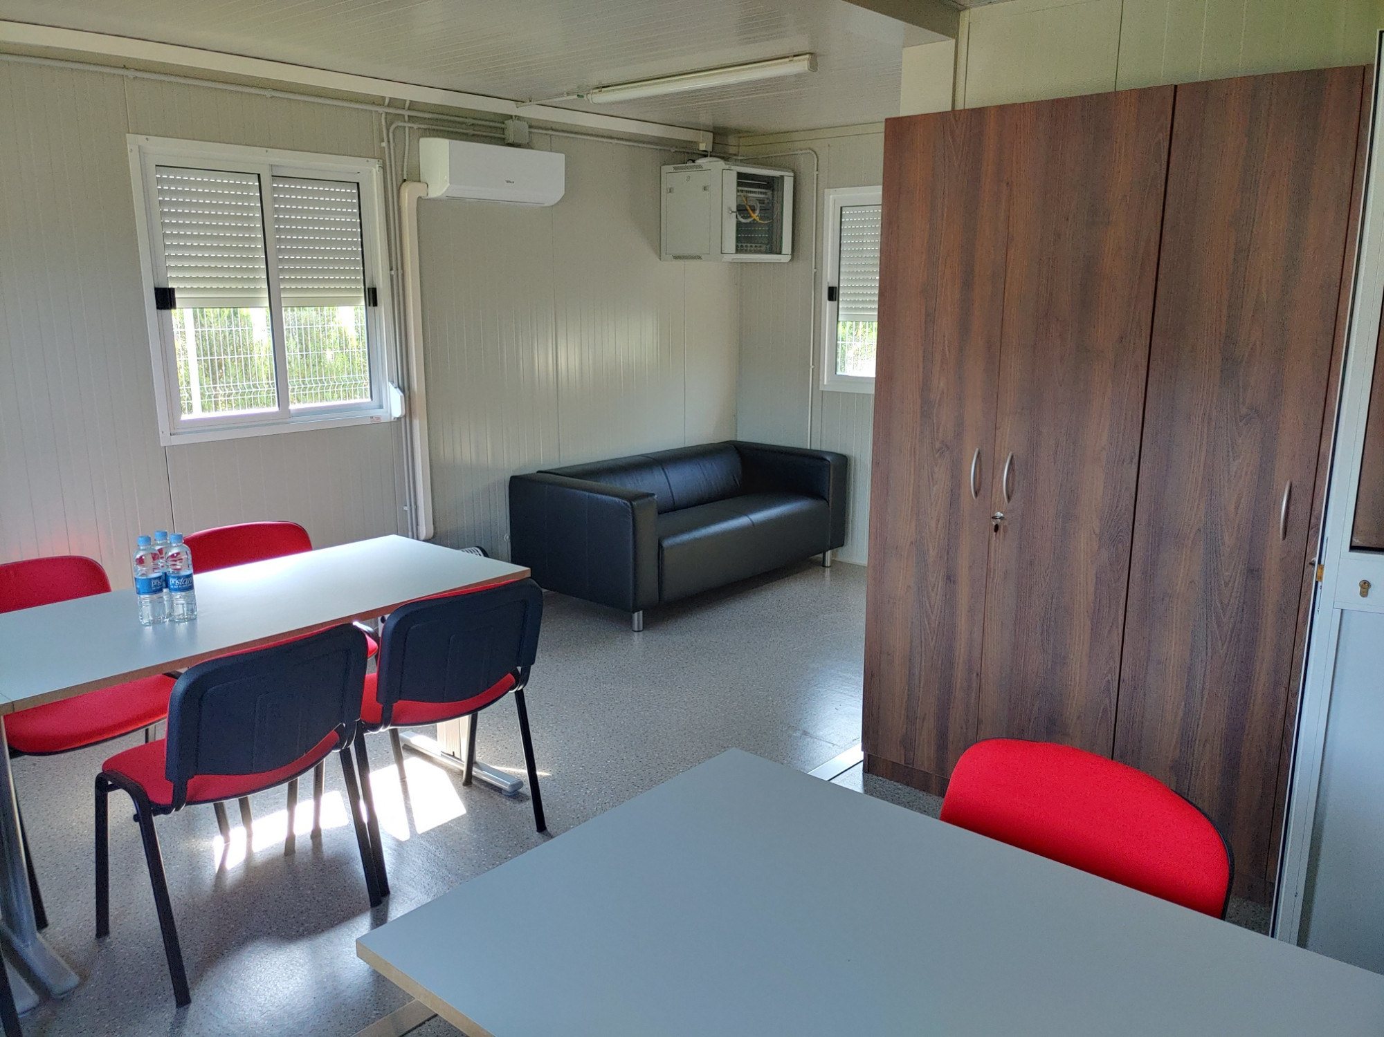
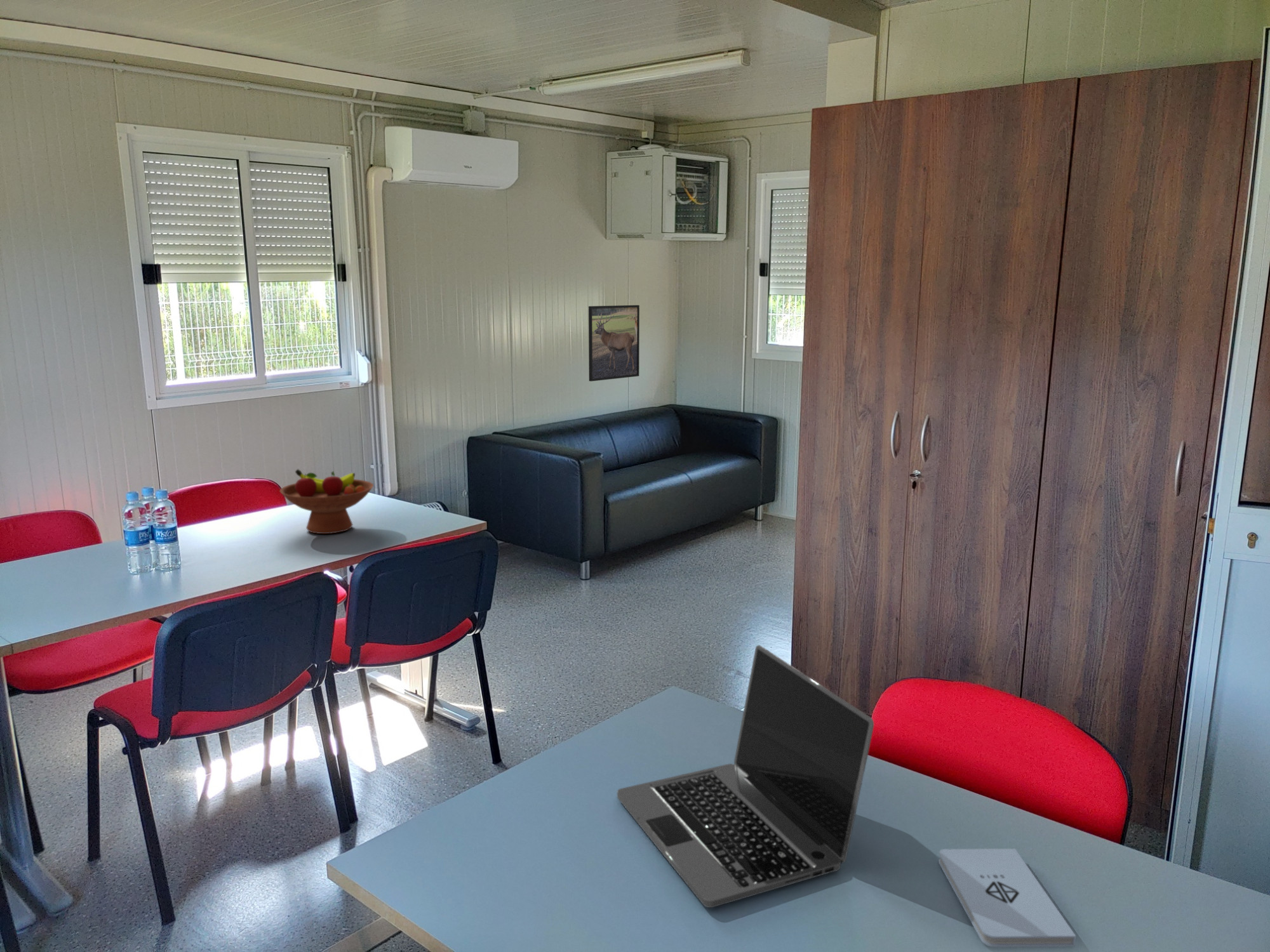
+ laptop [617,644,874,908]
+ fruit bowl [279,468,374,534]
+ notepad [938,848,1076,948]
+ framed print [588,305,640,382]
